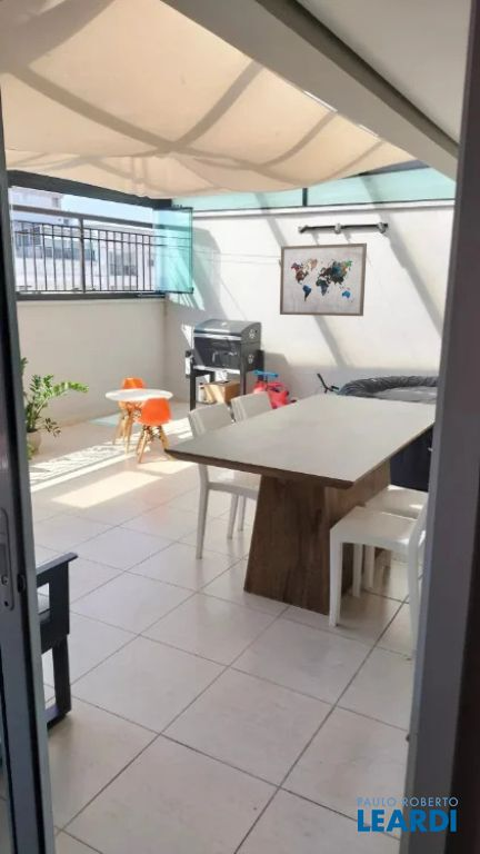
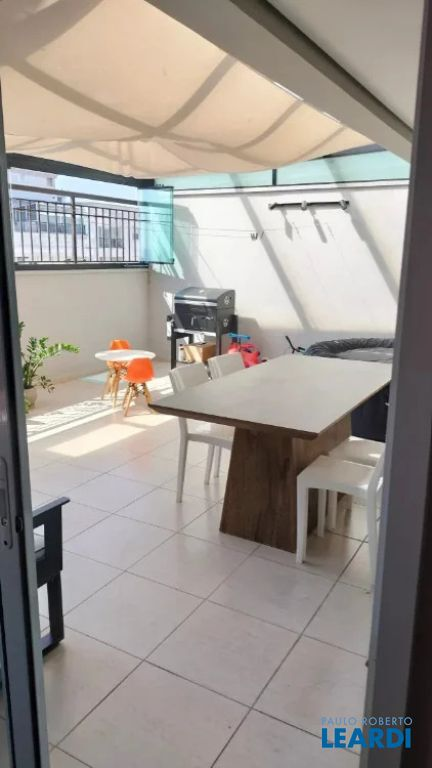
- wall art [279,242,368,317]
